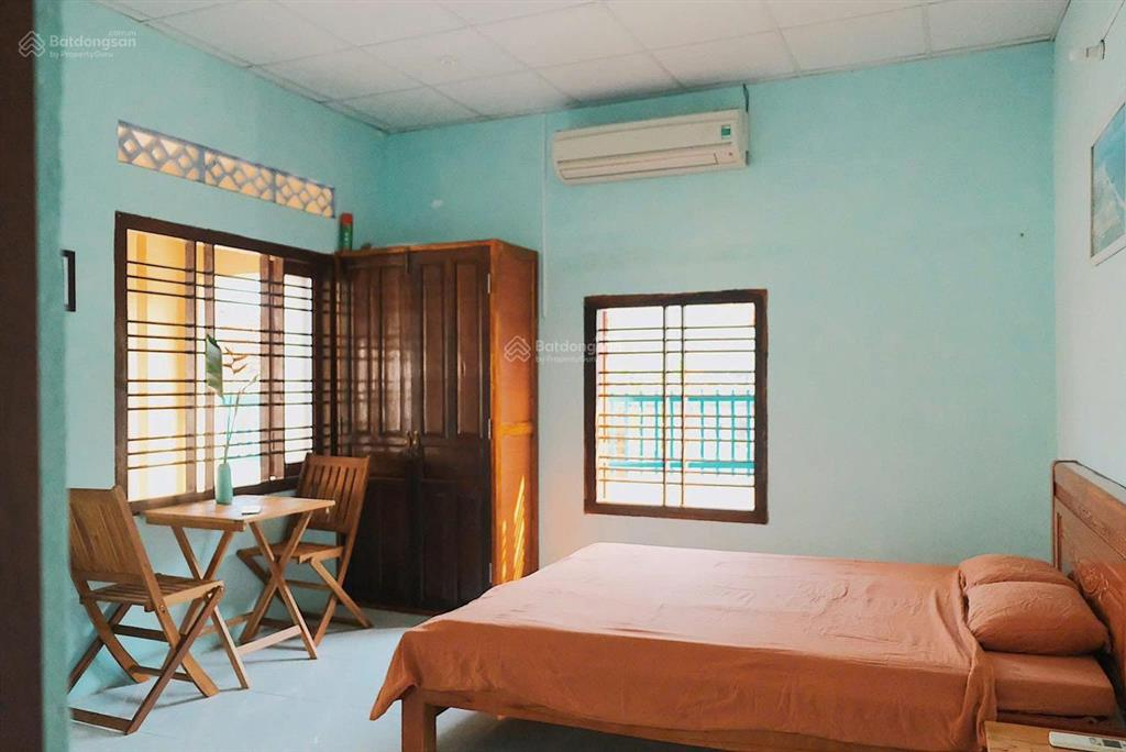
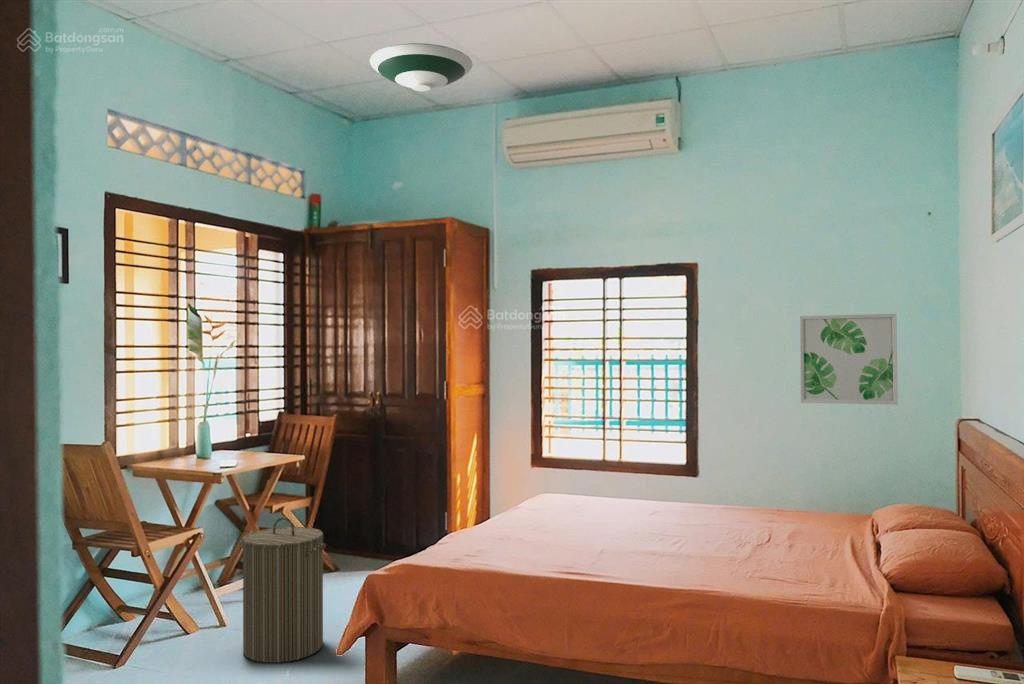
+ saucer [369,42,474,92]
+ laundry hamper [239,516,327,664]
+ wall art [799,313,899,405]
